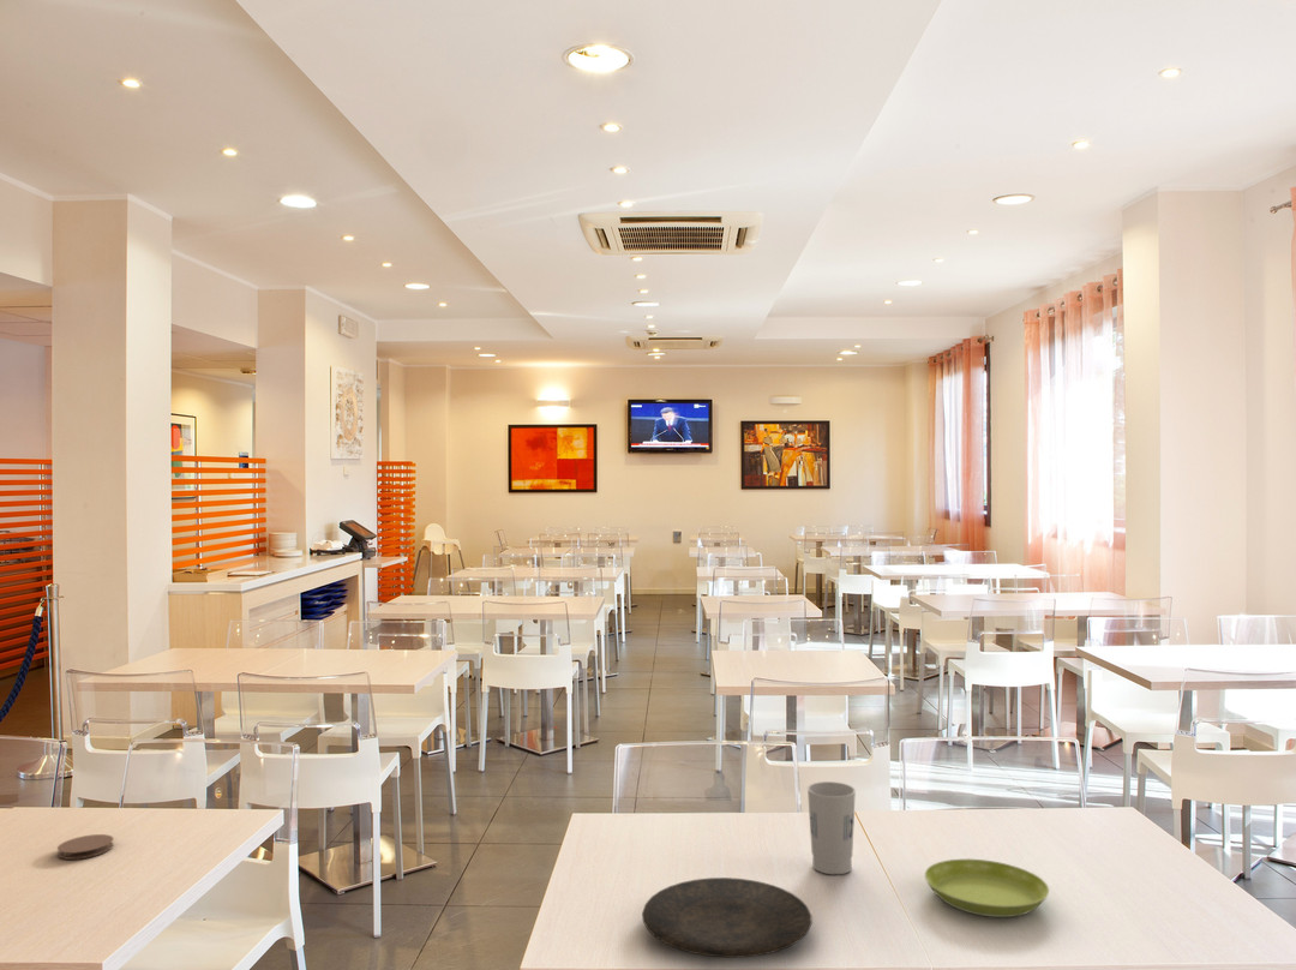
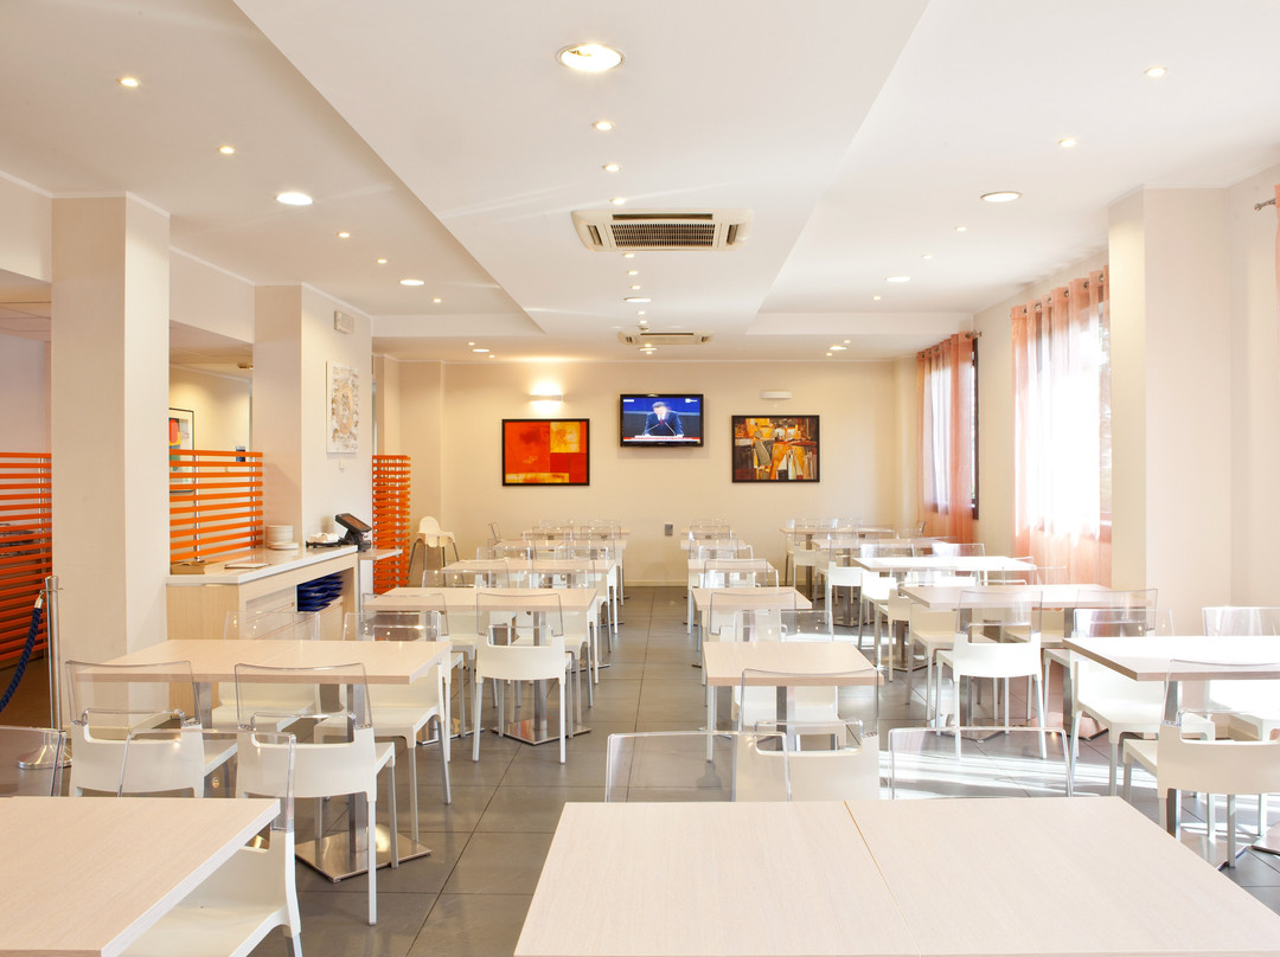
- saucer [924,857,1050,918]
- plate [641,876,814,959]
- cup [806,780,857,875]
- coaster [56,833,115,861]
